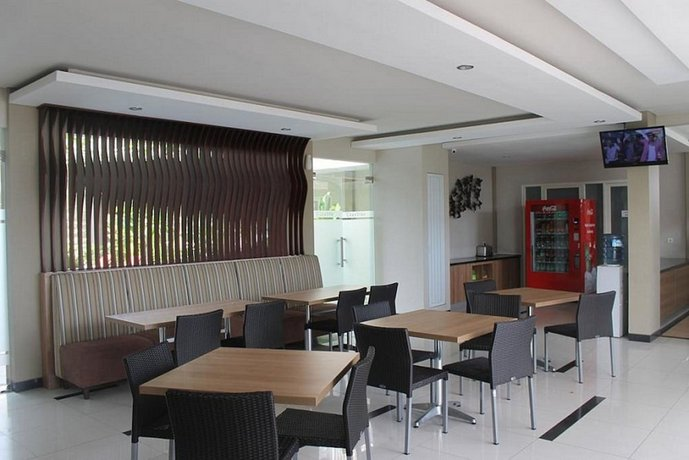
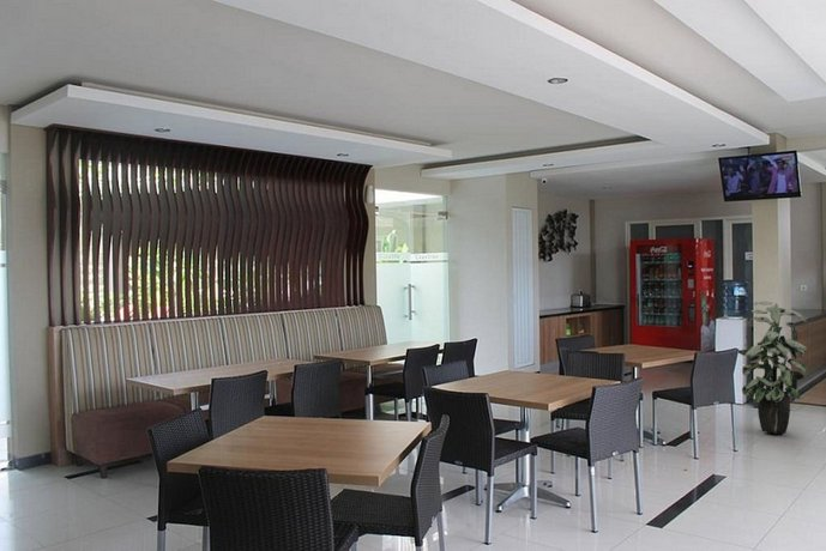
+ indoor plant [737,299,809,435]
